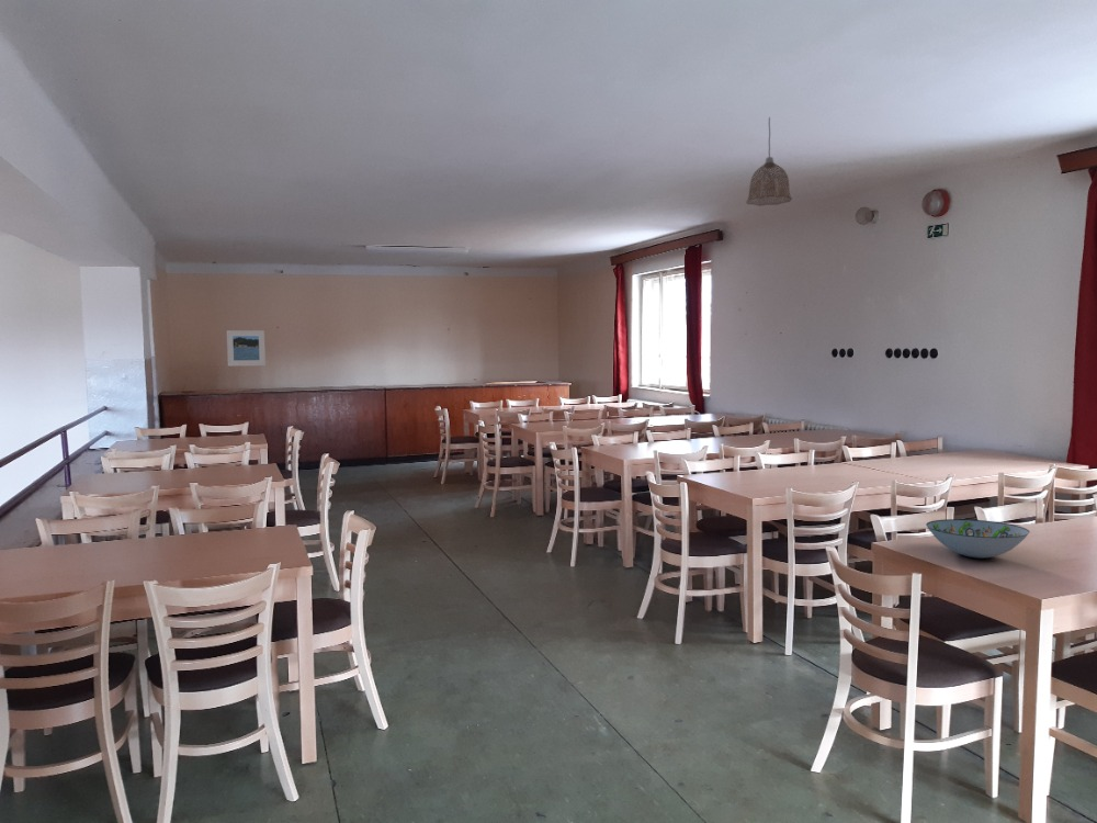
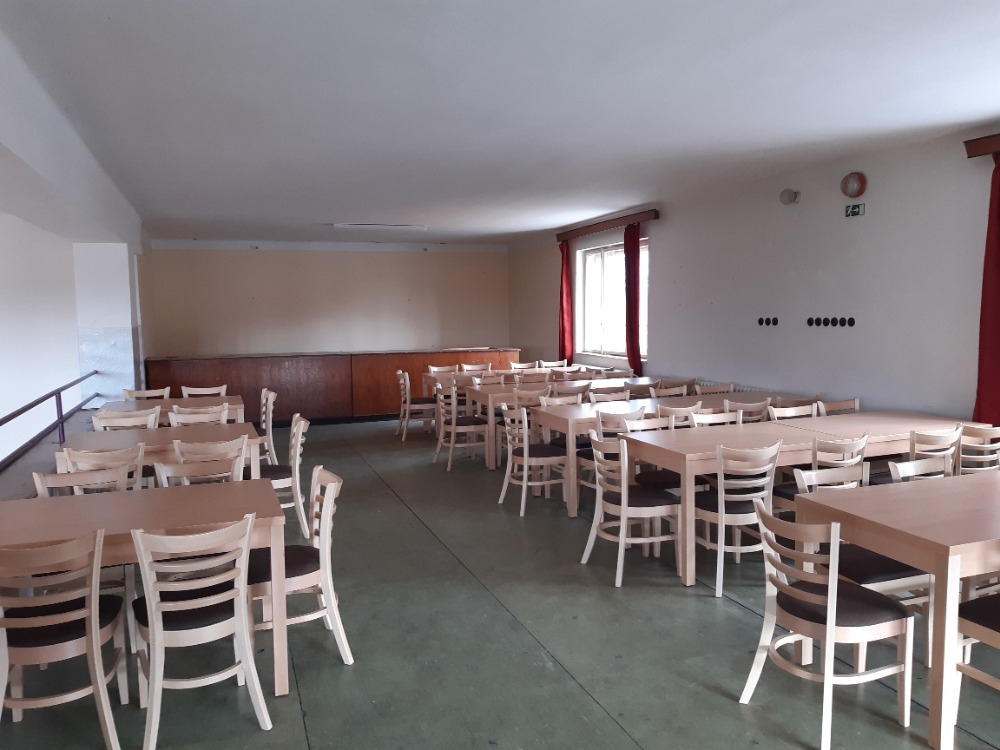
- decorative bowl [925,518,1030,560]
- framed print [226,329,267,368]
- pendant lamp [745,116,793,206]
